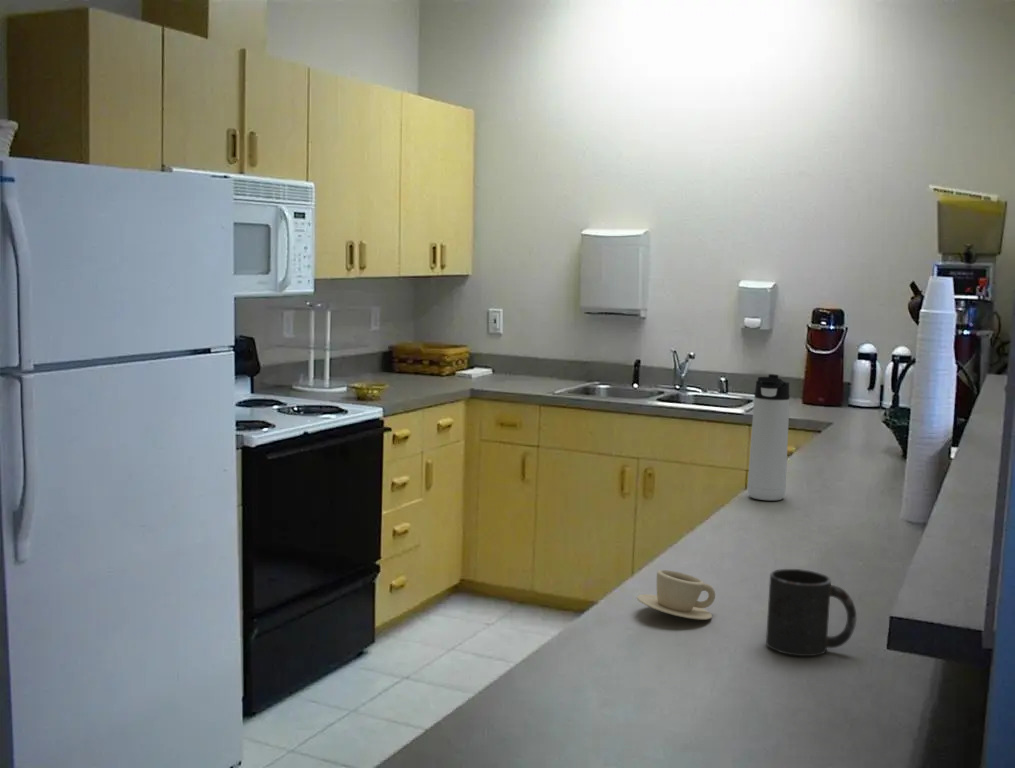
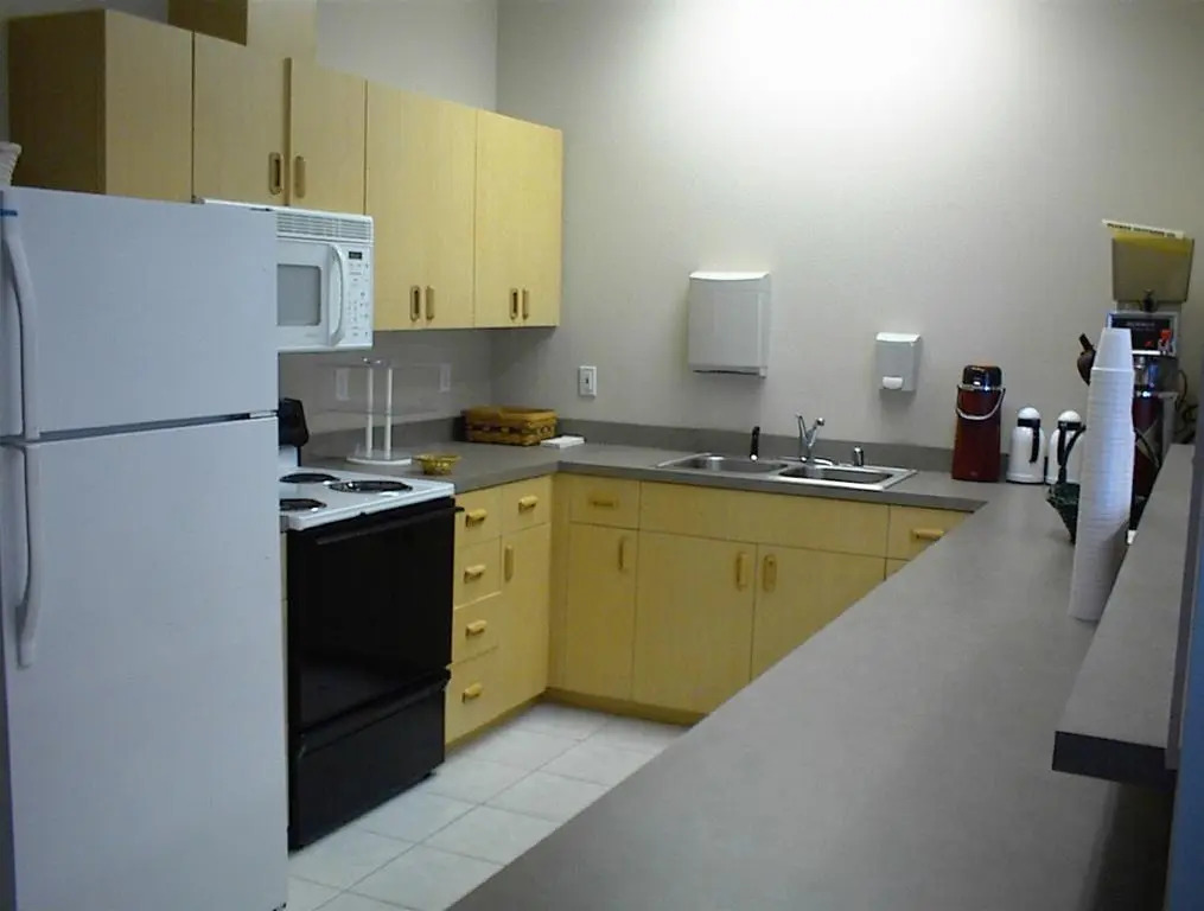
- mug [765,568,857,657]
- cup [636,569,716,621]
- thermos bottle [747,373,791,501]
